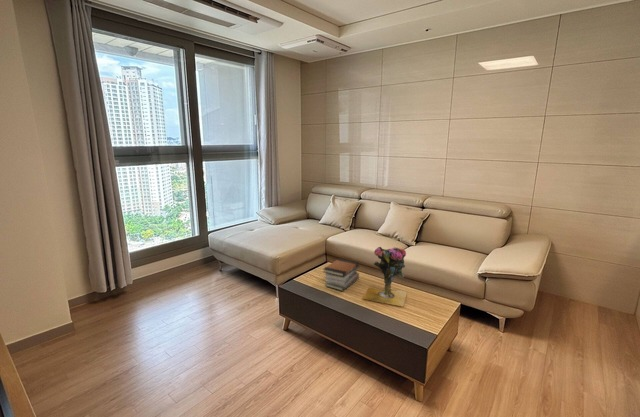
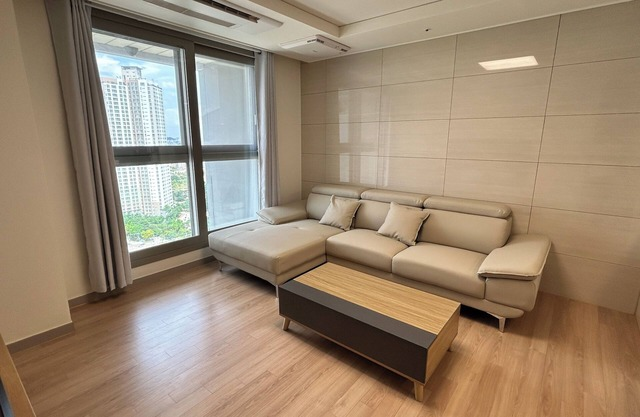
- vase [362,246,408,307]
- book stack [322,257,361,292]
